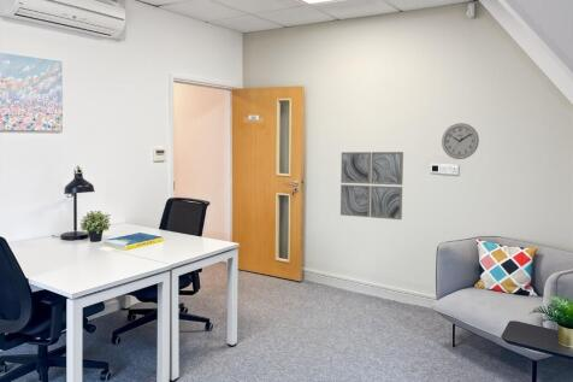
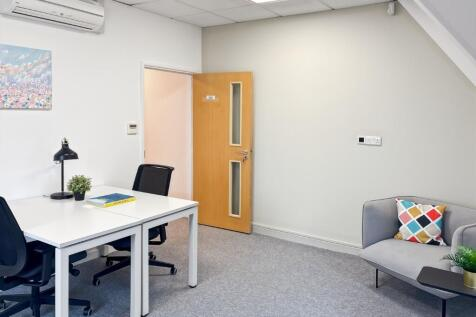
- wall clock [441,122,480,160]
- wall art [339,151,404,221]
